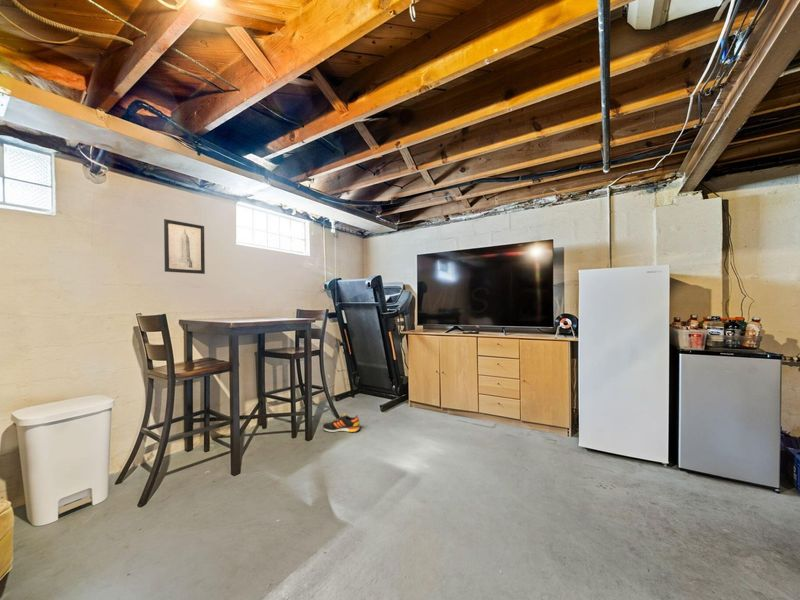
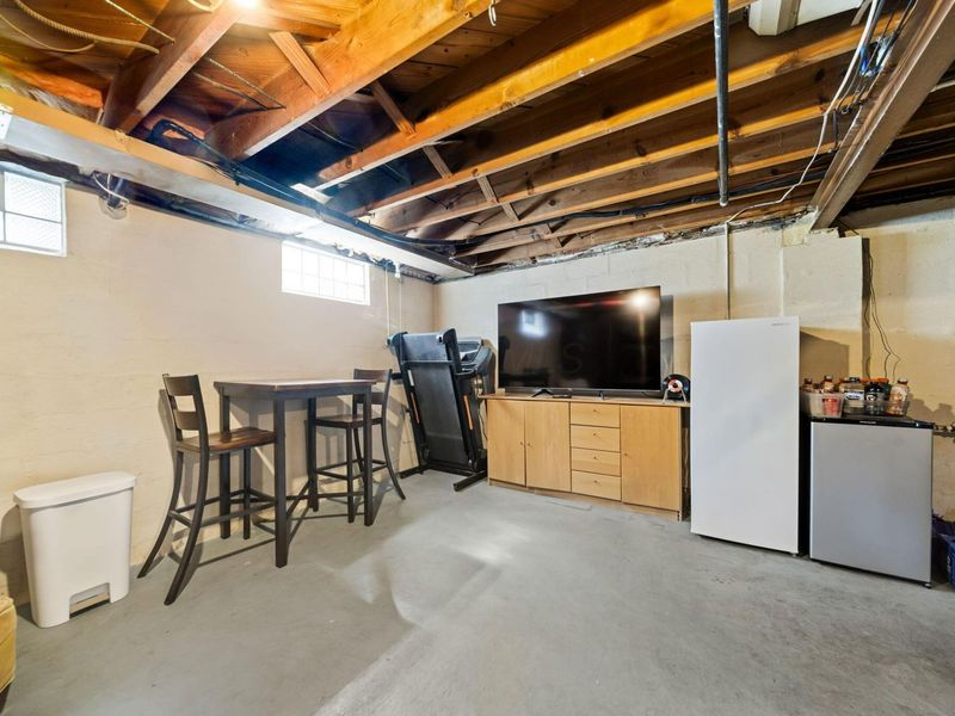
- wall art [163,218,206,275]
- shoe [322,413,361,433]
